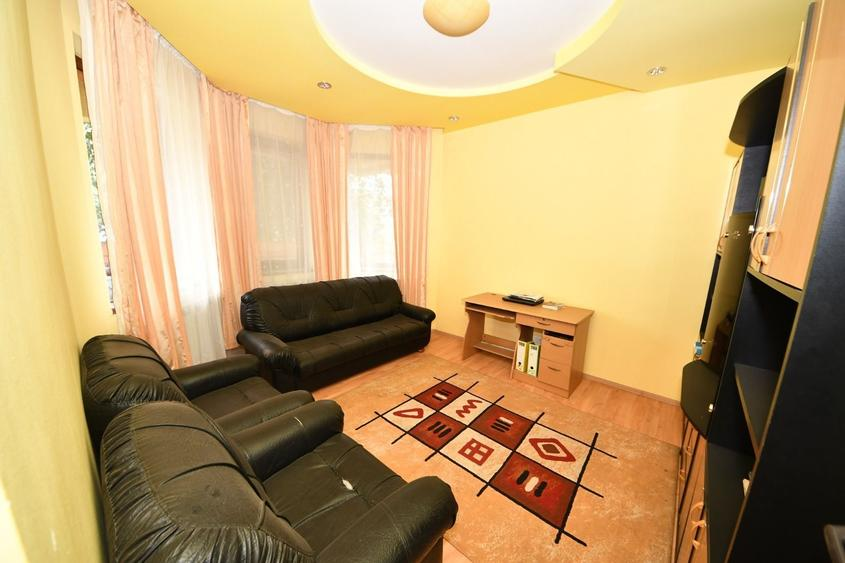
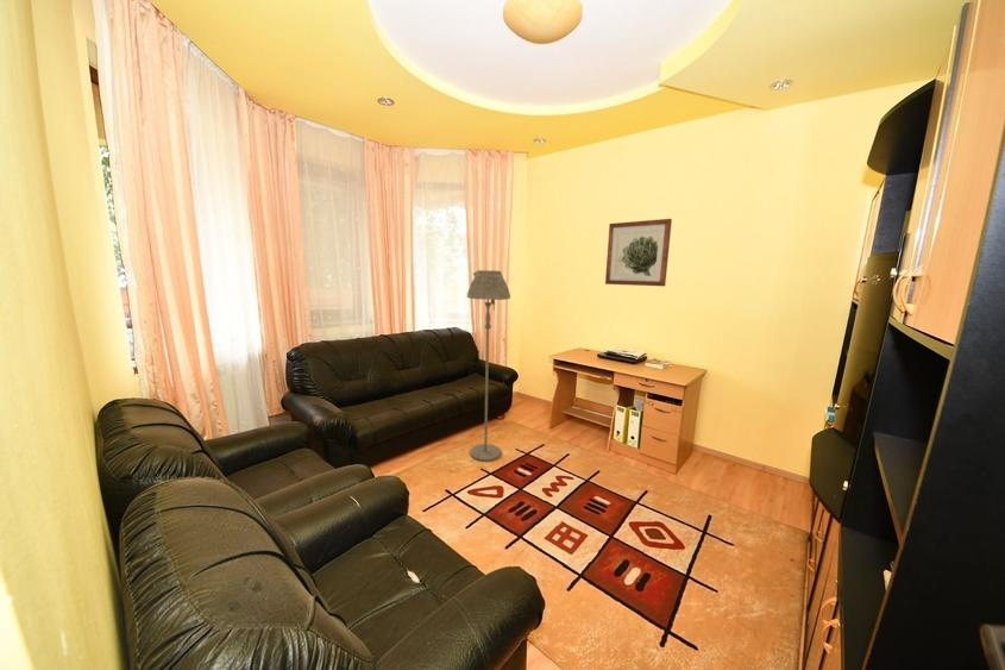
+ wall art [604,218,673,288]
+ floor lamp [465,269,511,462]
